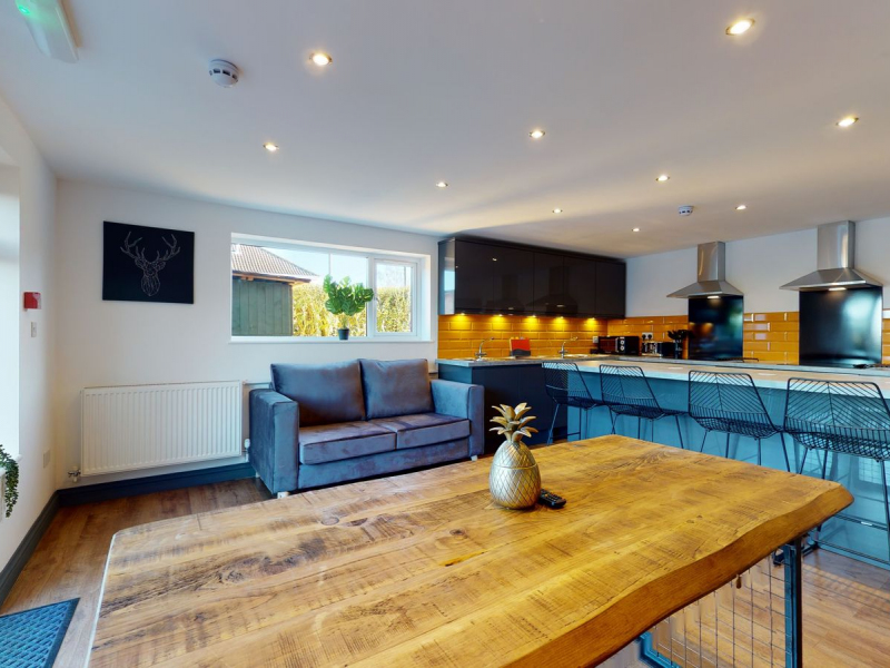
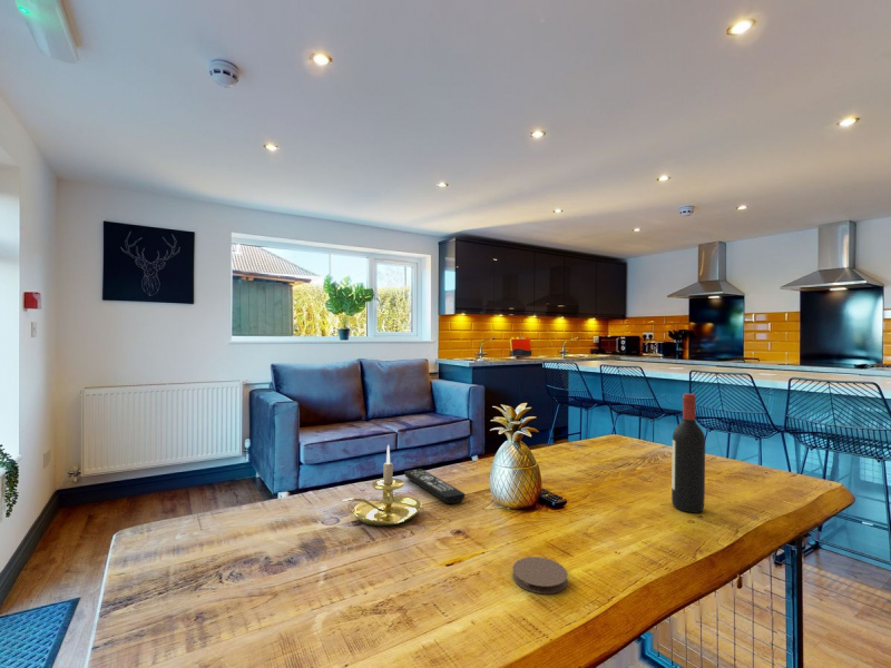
+ candle holder [341,444,422,527]
+ wine bottle [670,392,706,514]
+ remote control [403,468,466,504]
+ coaster [511,556,569,595]
